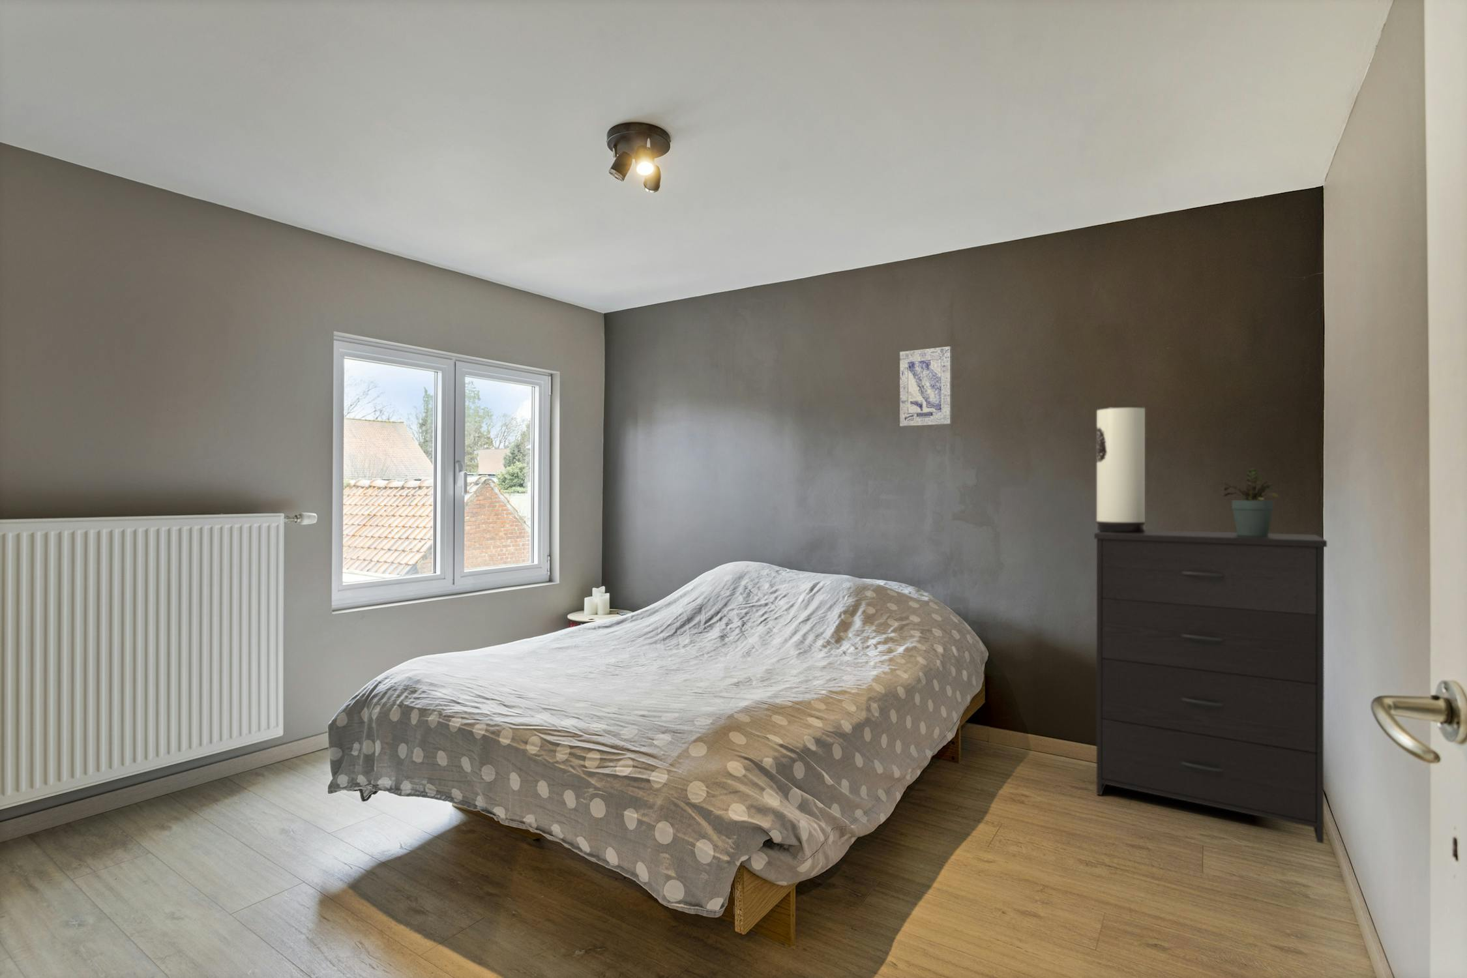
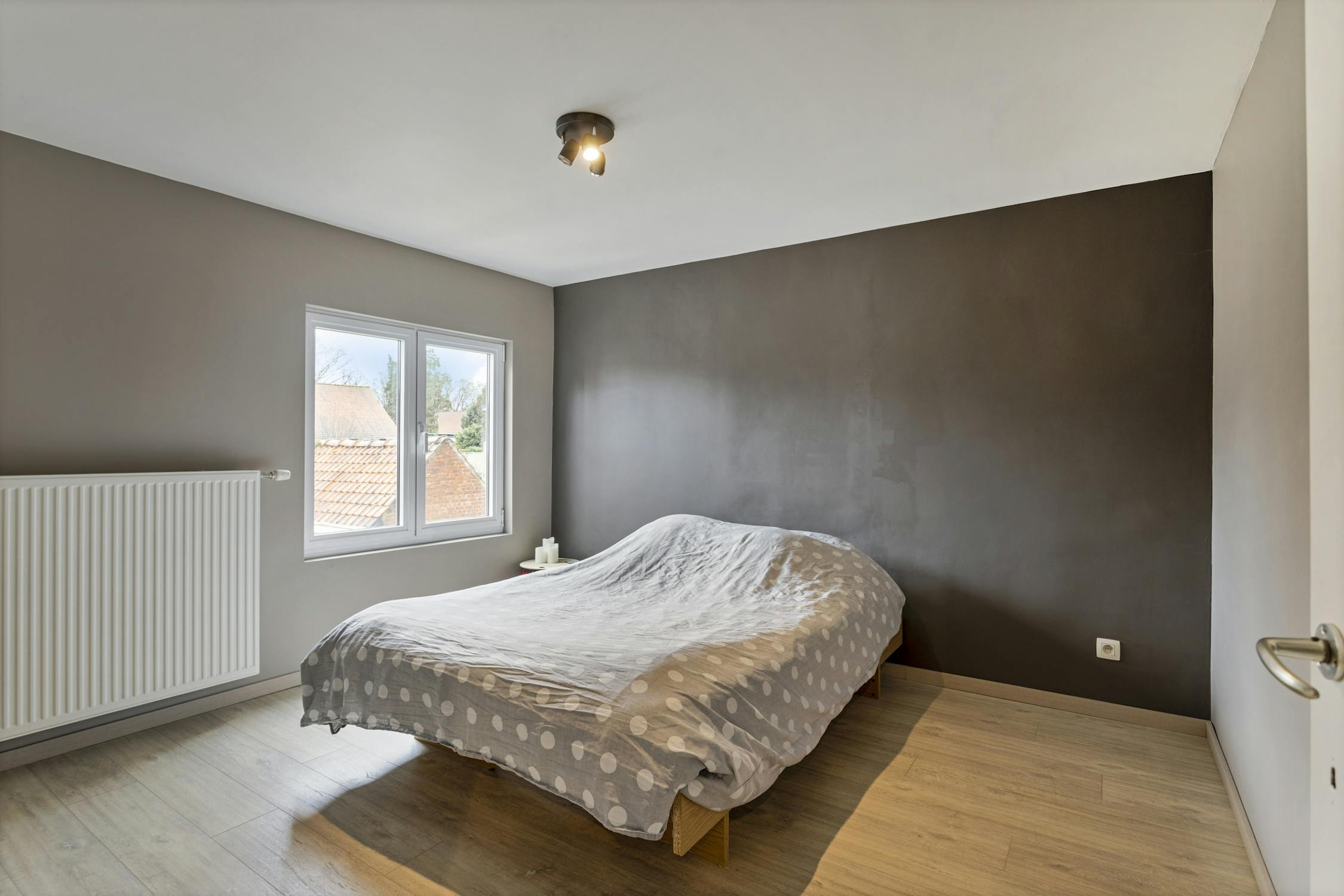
- dresser [1094,529,1327,845]
- wall art [899,346,952,427]
- potted plant [1222,467,1278,536]
- table lamp [1096,406,1146,533]
